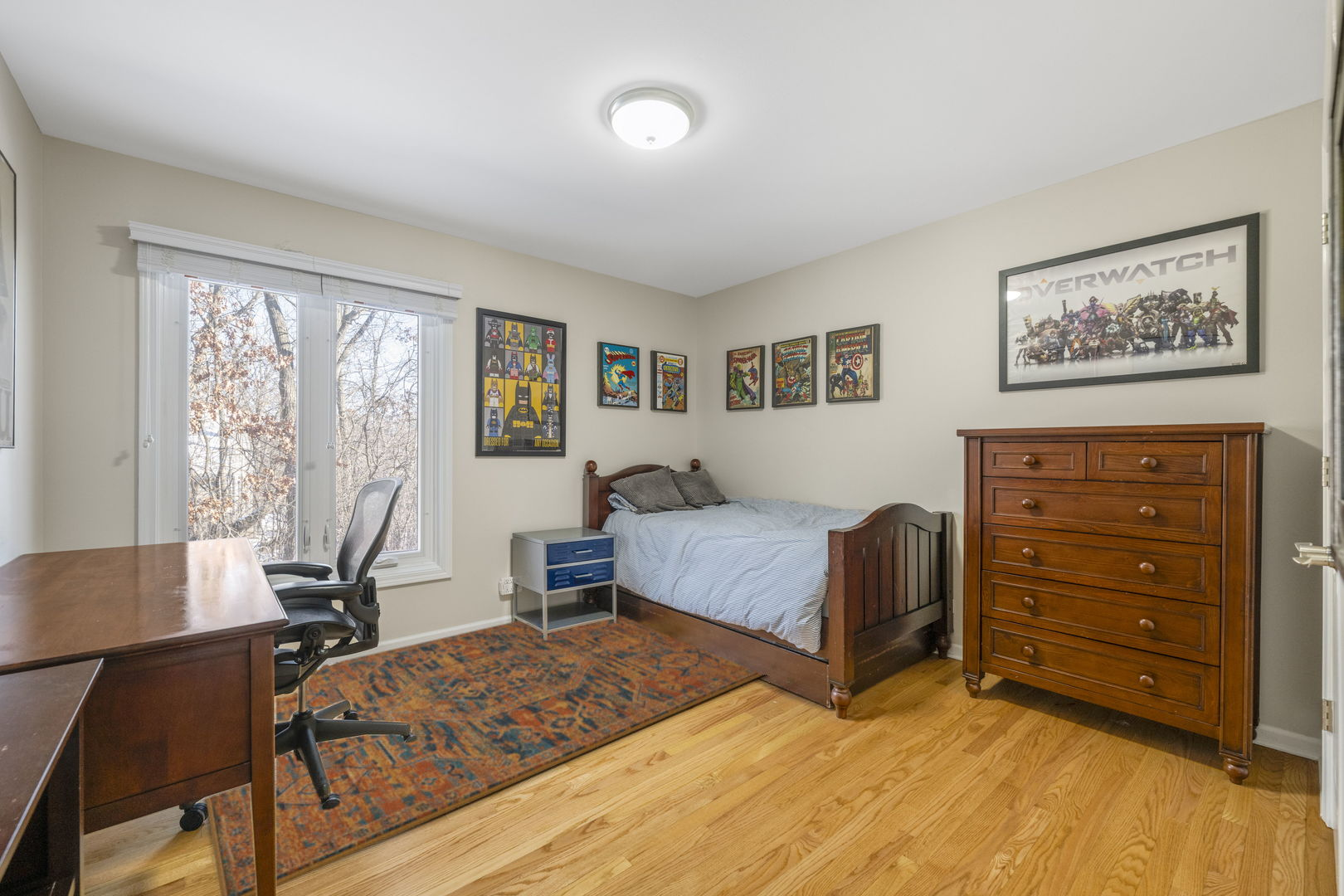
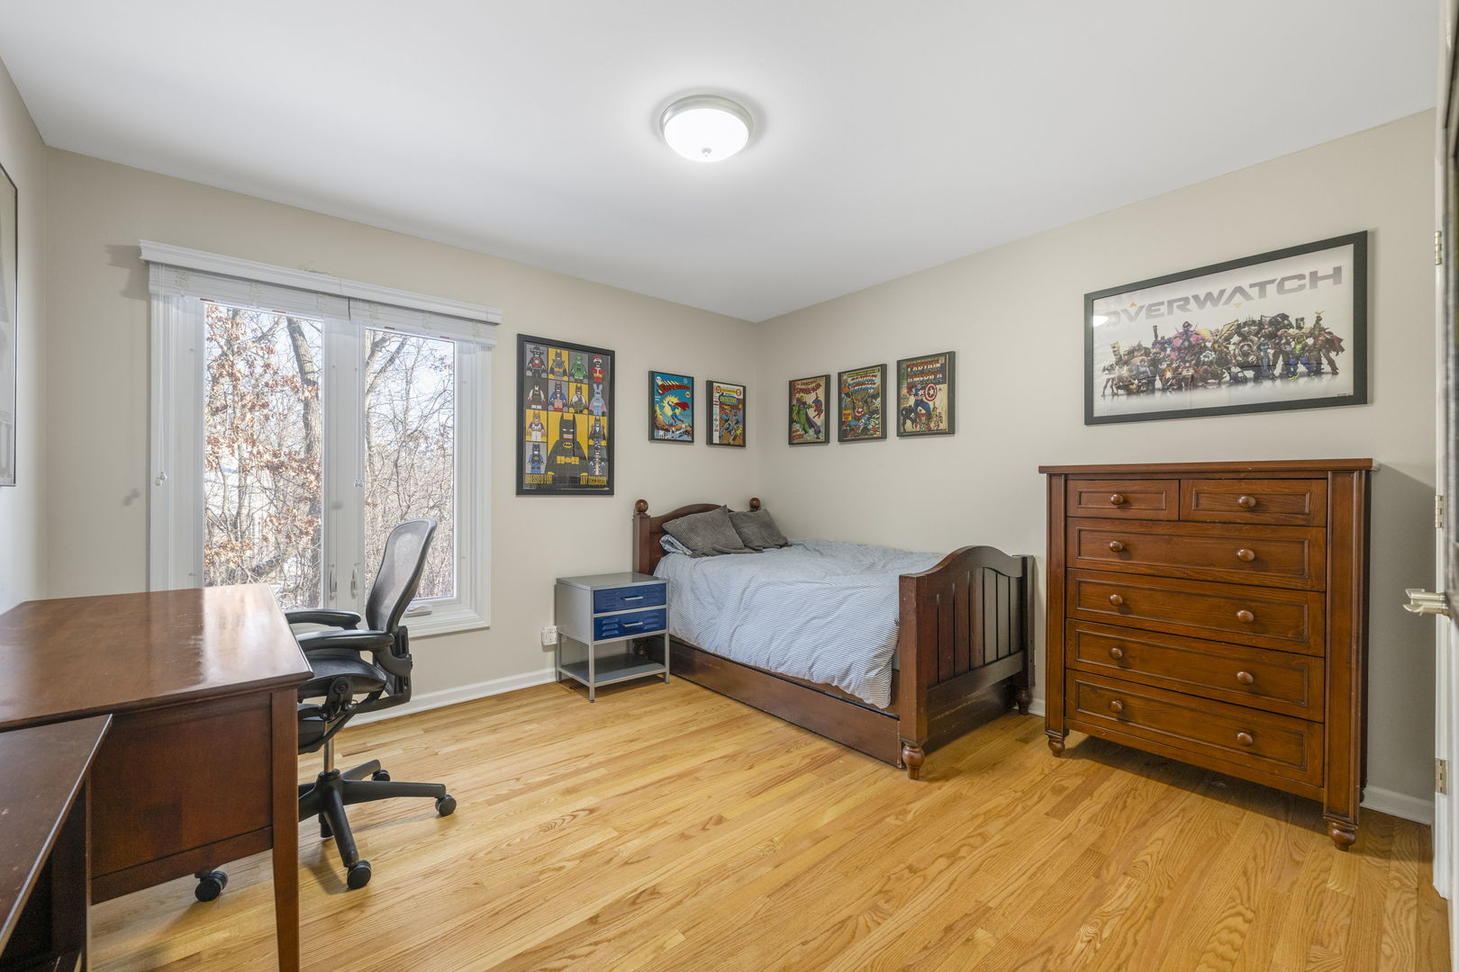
- rug [205,614,764,896]
